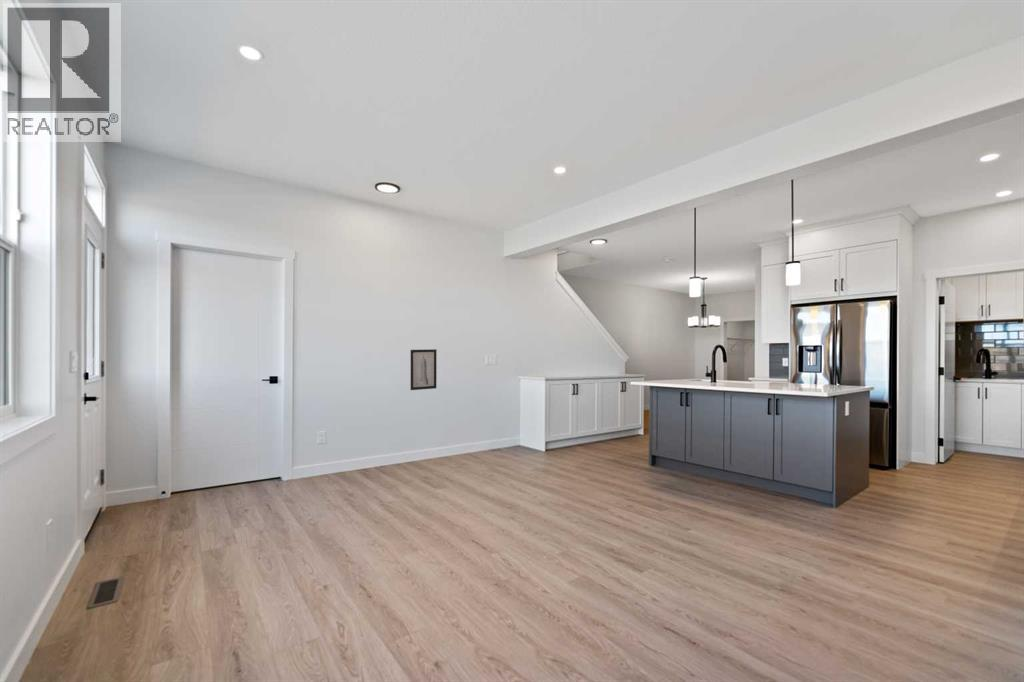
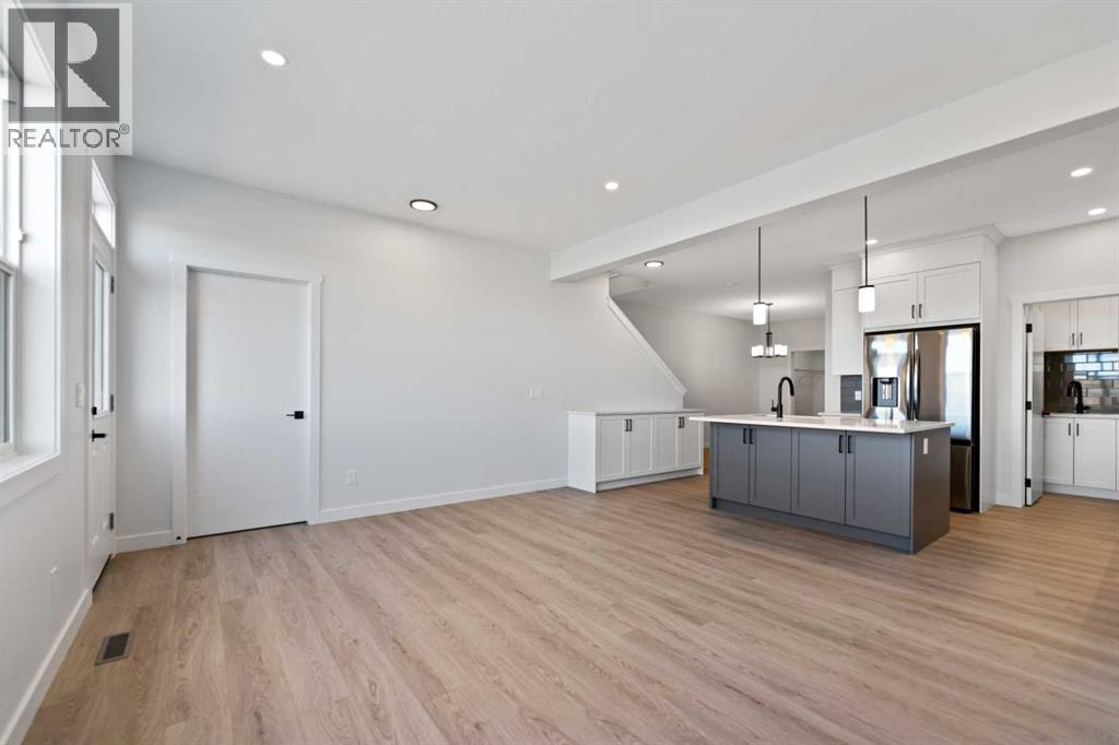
- wall art [410,348,438,391]
